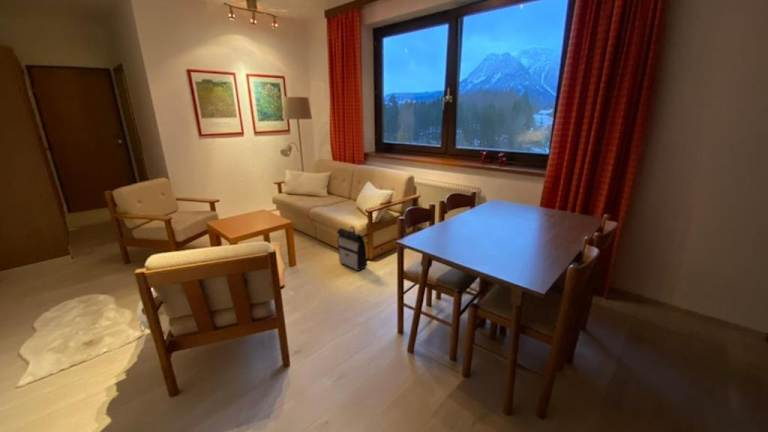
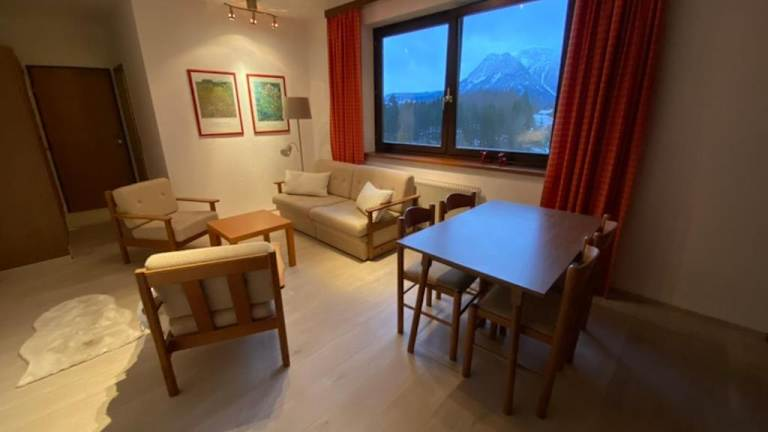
- backpack [336,225,368,272]
